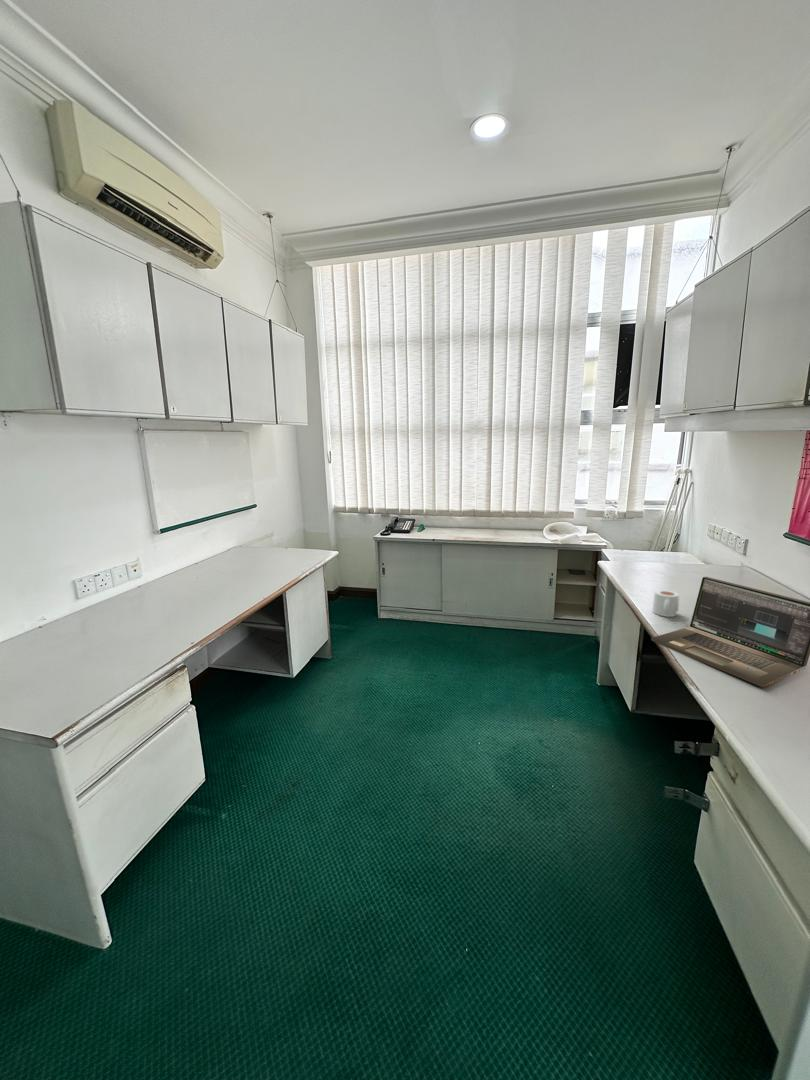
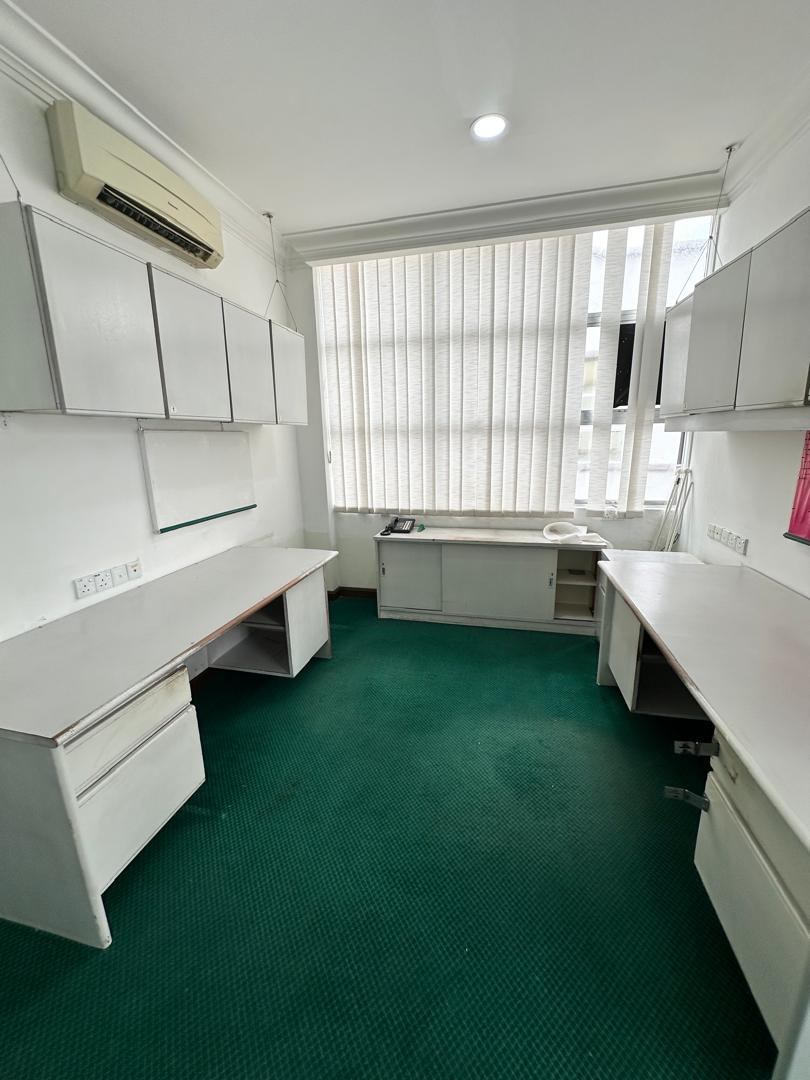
- laptop [650,576,810,688]
- mug [651,589,680,618]
